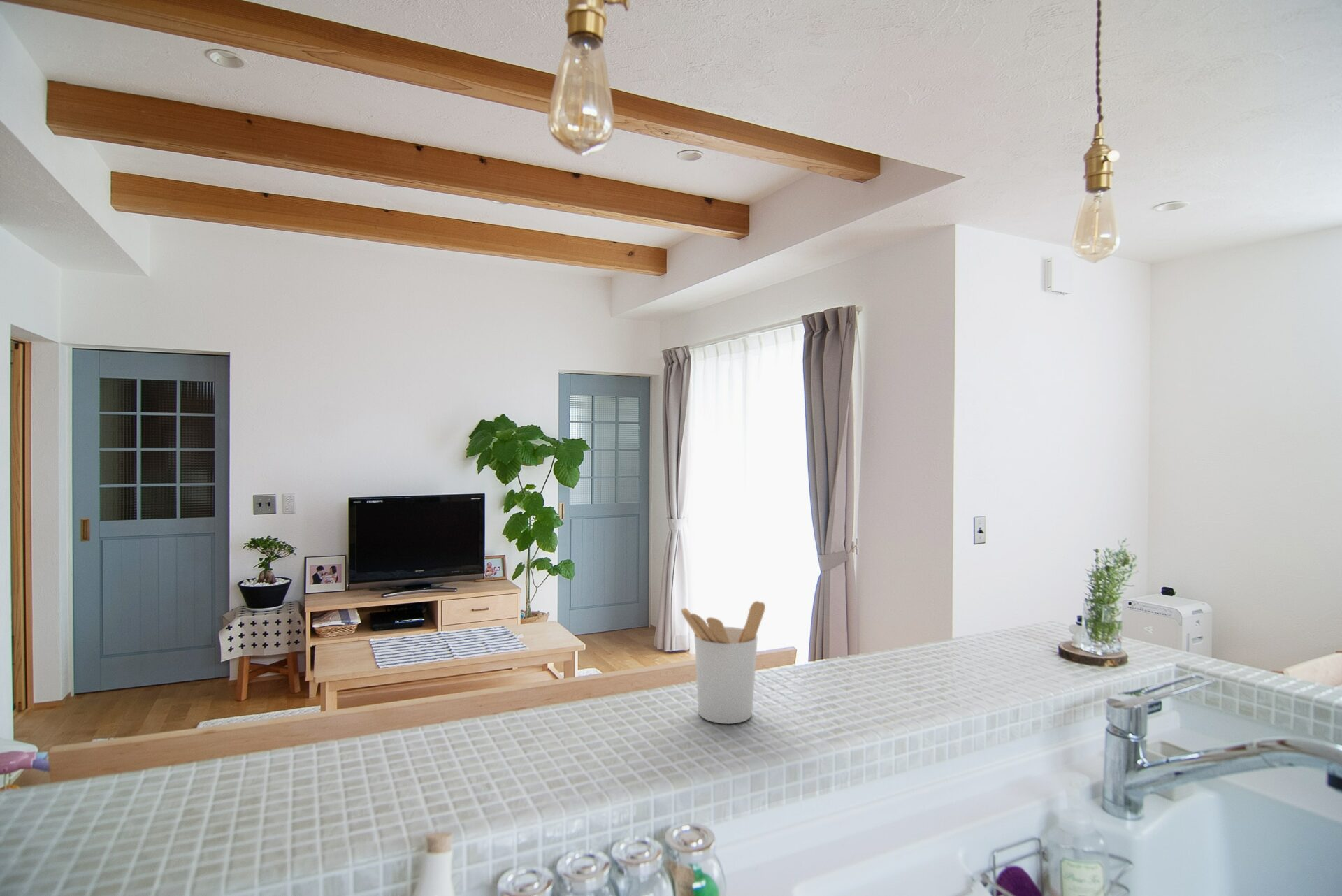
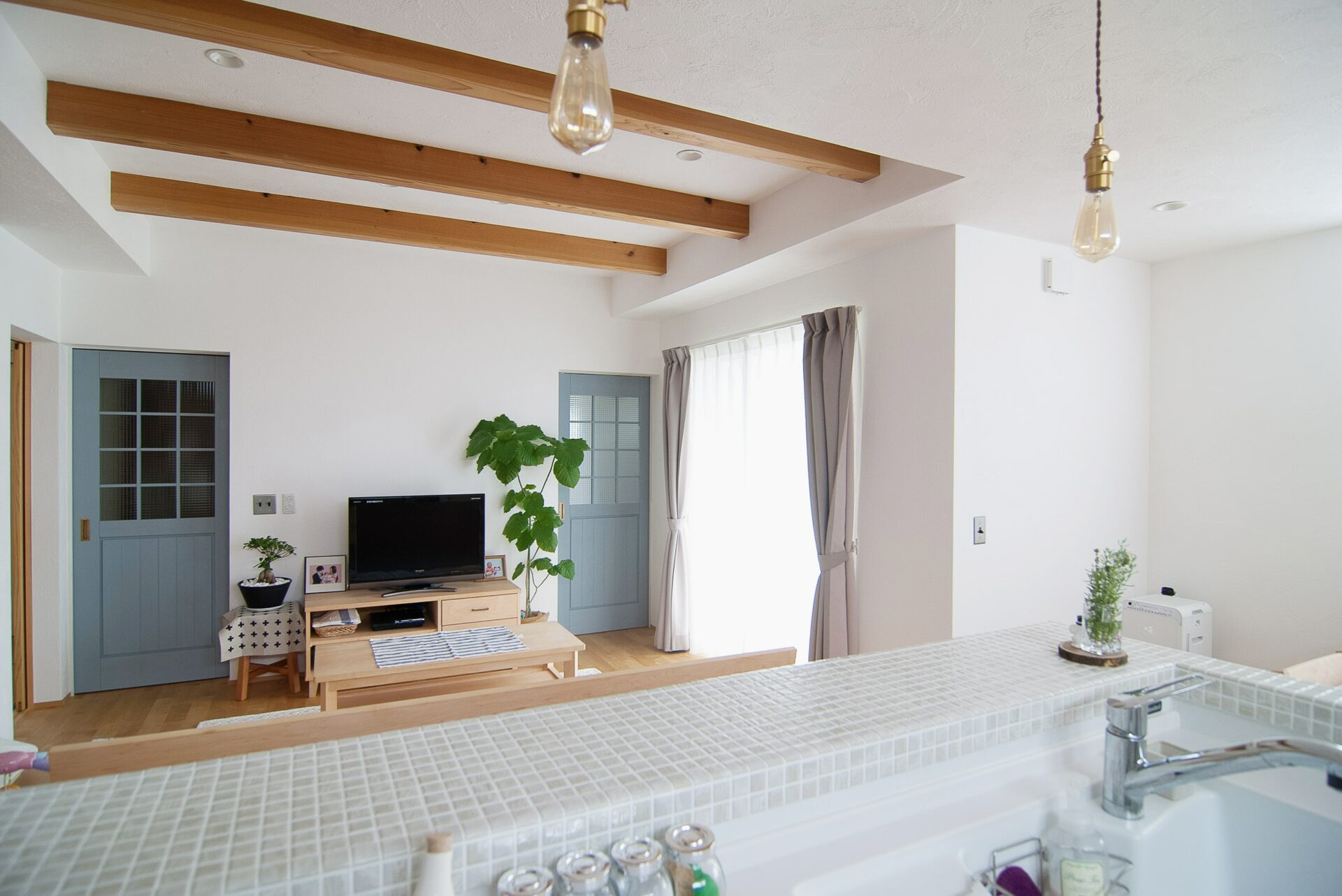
- utensil holder [681,600,766,725]
